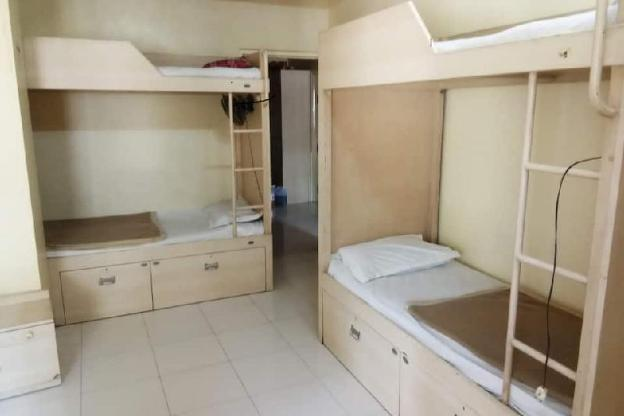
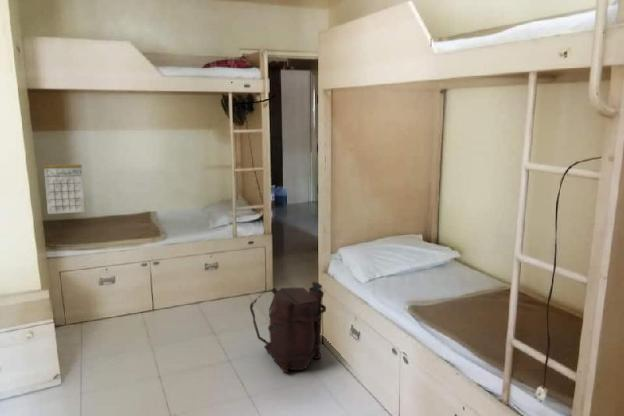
+ calendar [42,155,86,215]
+ backpack [249,281,327,374]
